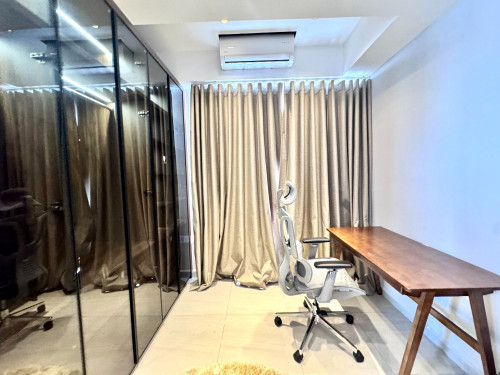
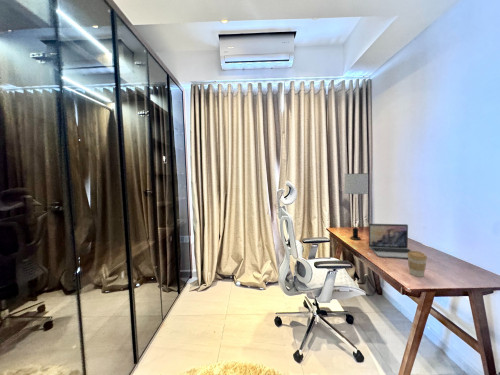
+ coffee cup [407,250,428,278]
+ laptop [368,223,412,259]
+ table lamp [343,172,369,241]
